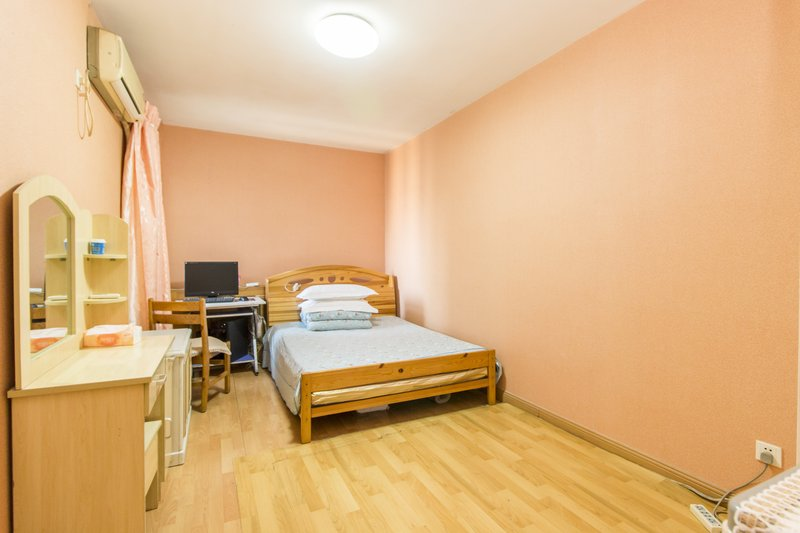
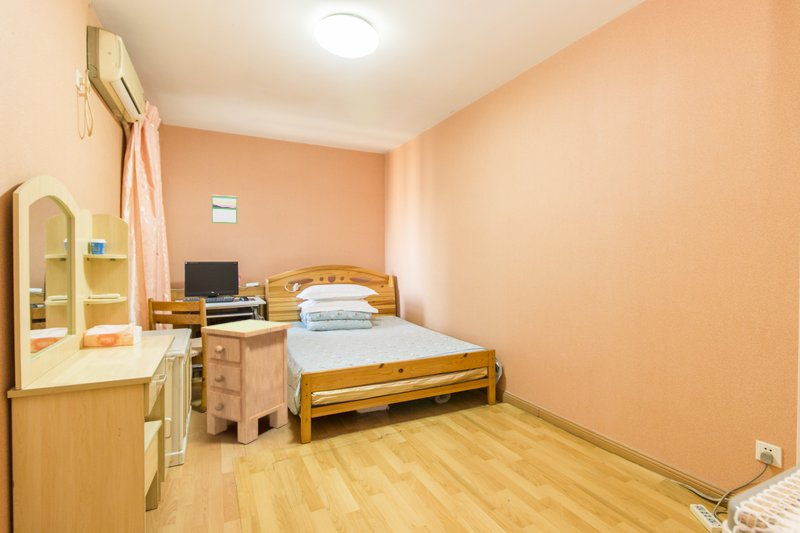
+ calendar [211,194,238,225]
+ nightstand [200,319,293,445]
